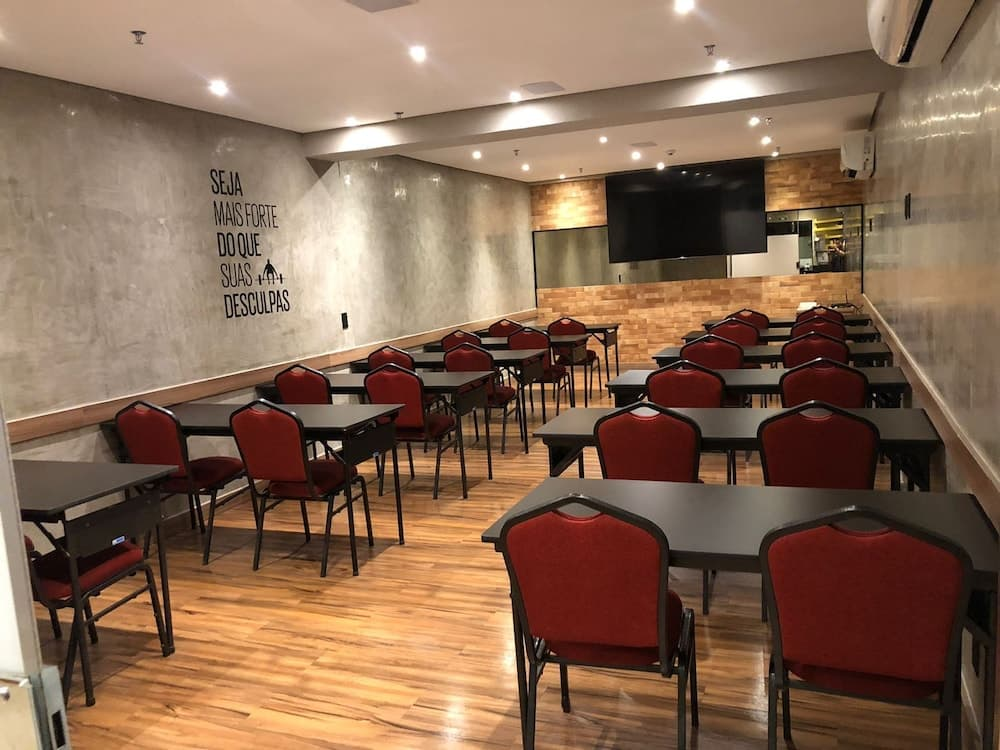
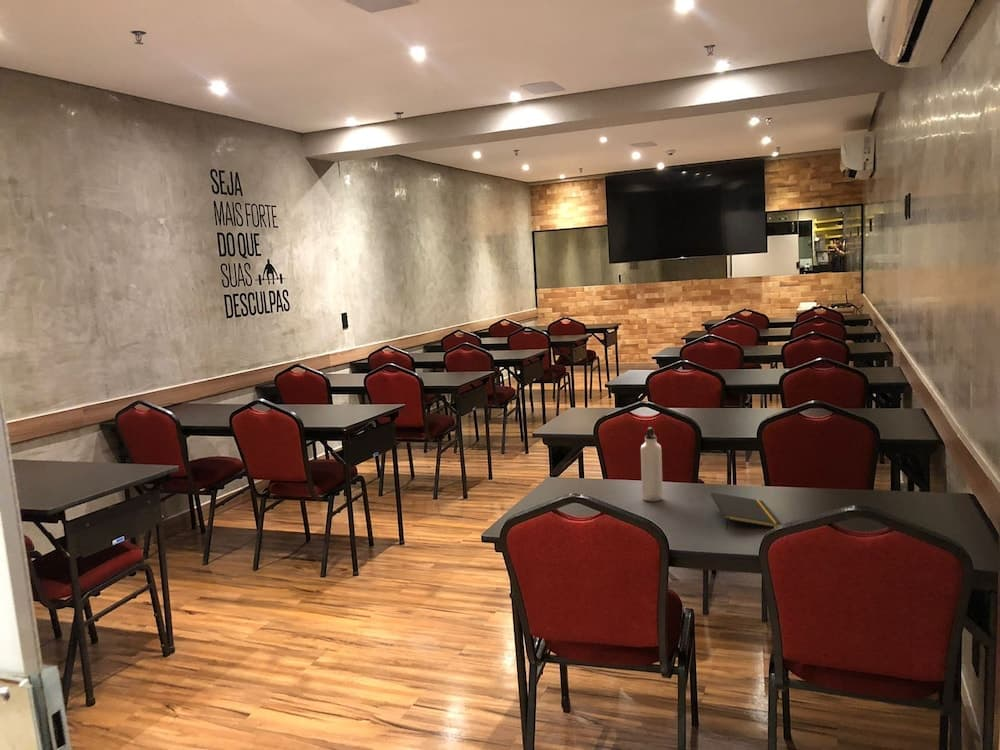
+ notepad [710,491,782,531]
+ water bottle [640,426,664,502]
